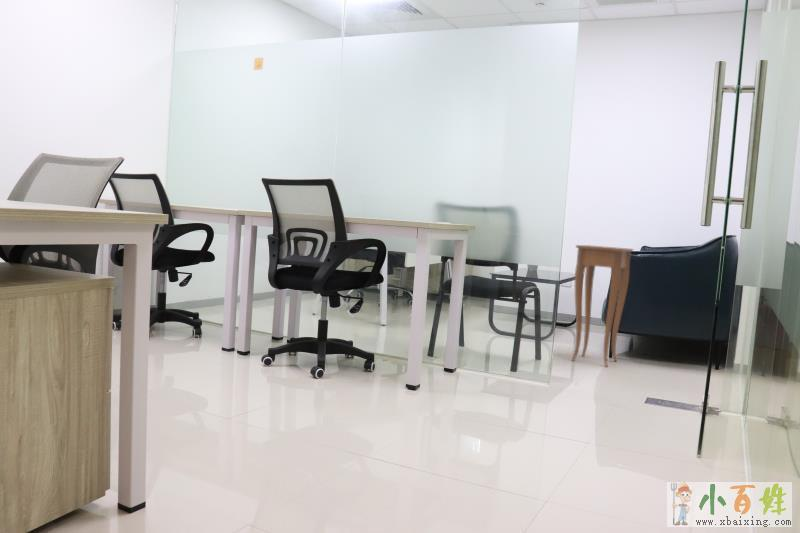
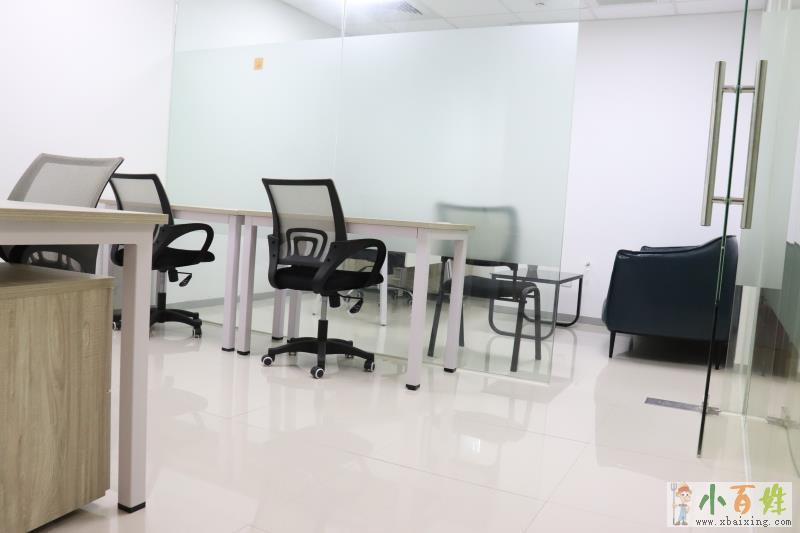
- side table [571,244,634,368]
